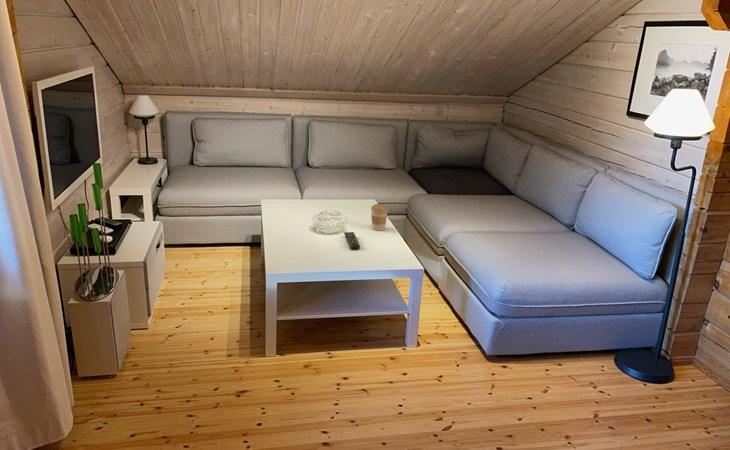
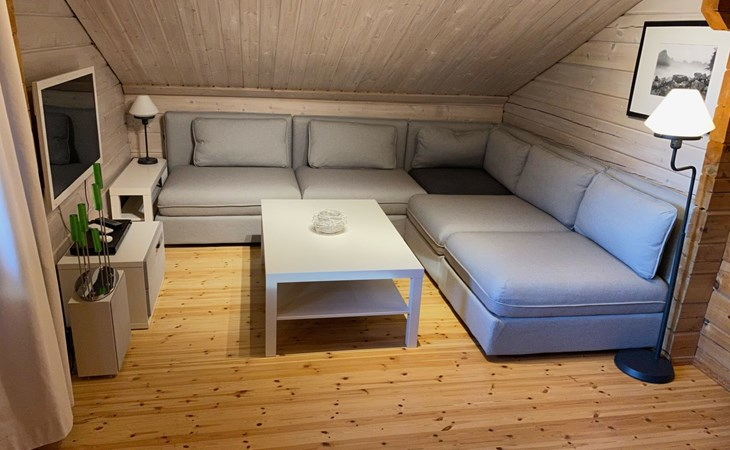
- remote control [343,231,361,251]
- coffee cup [370,203,389,232]
